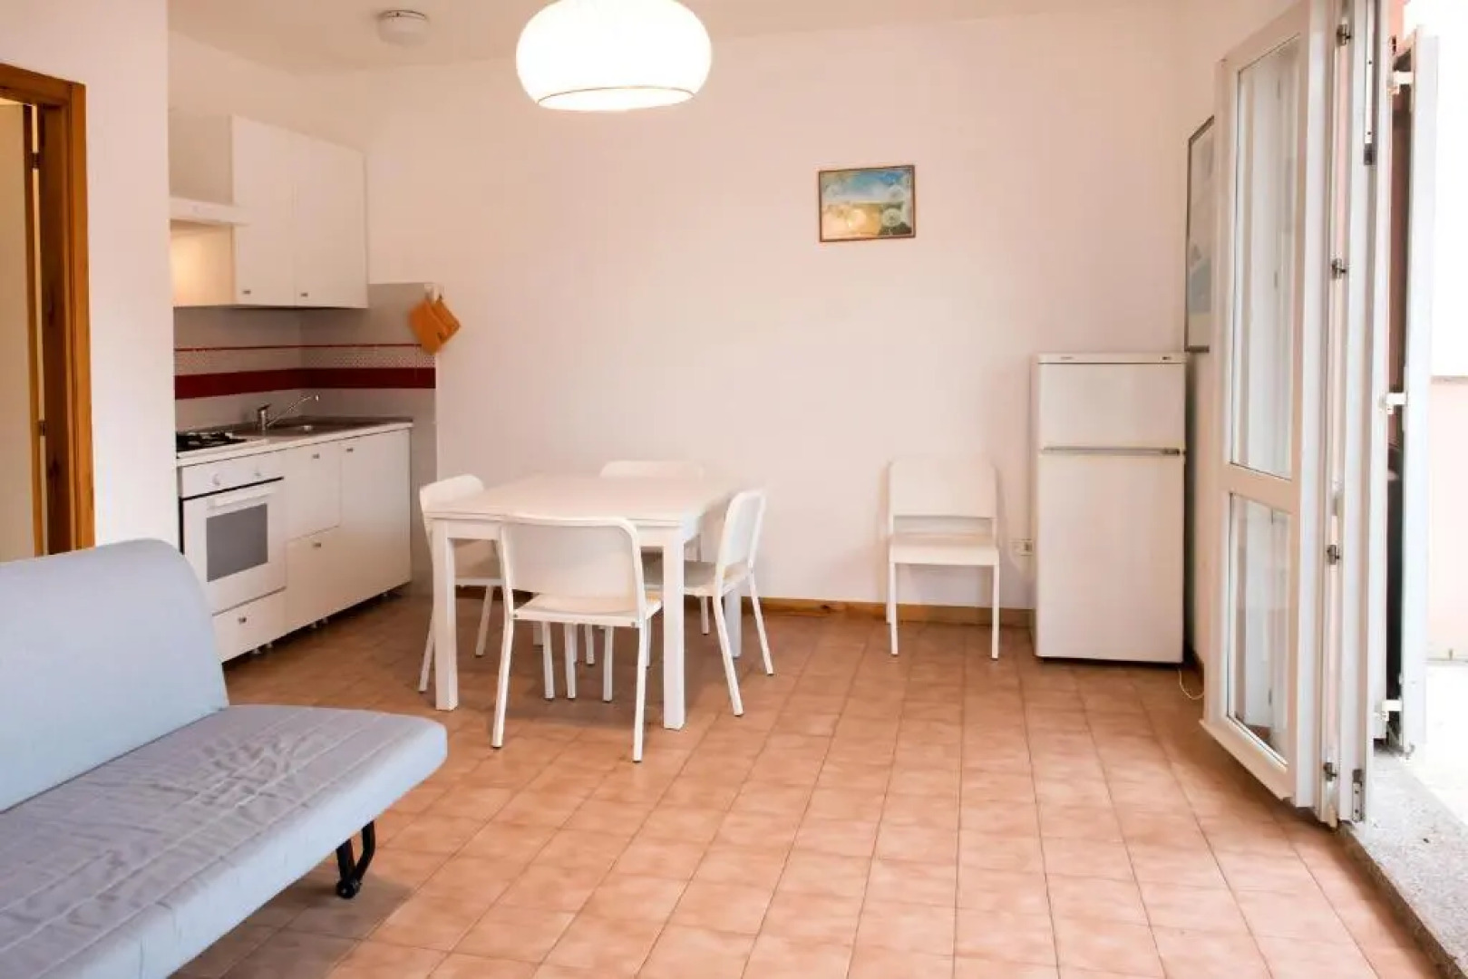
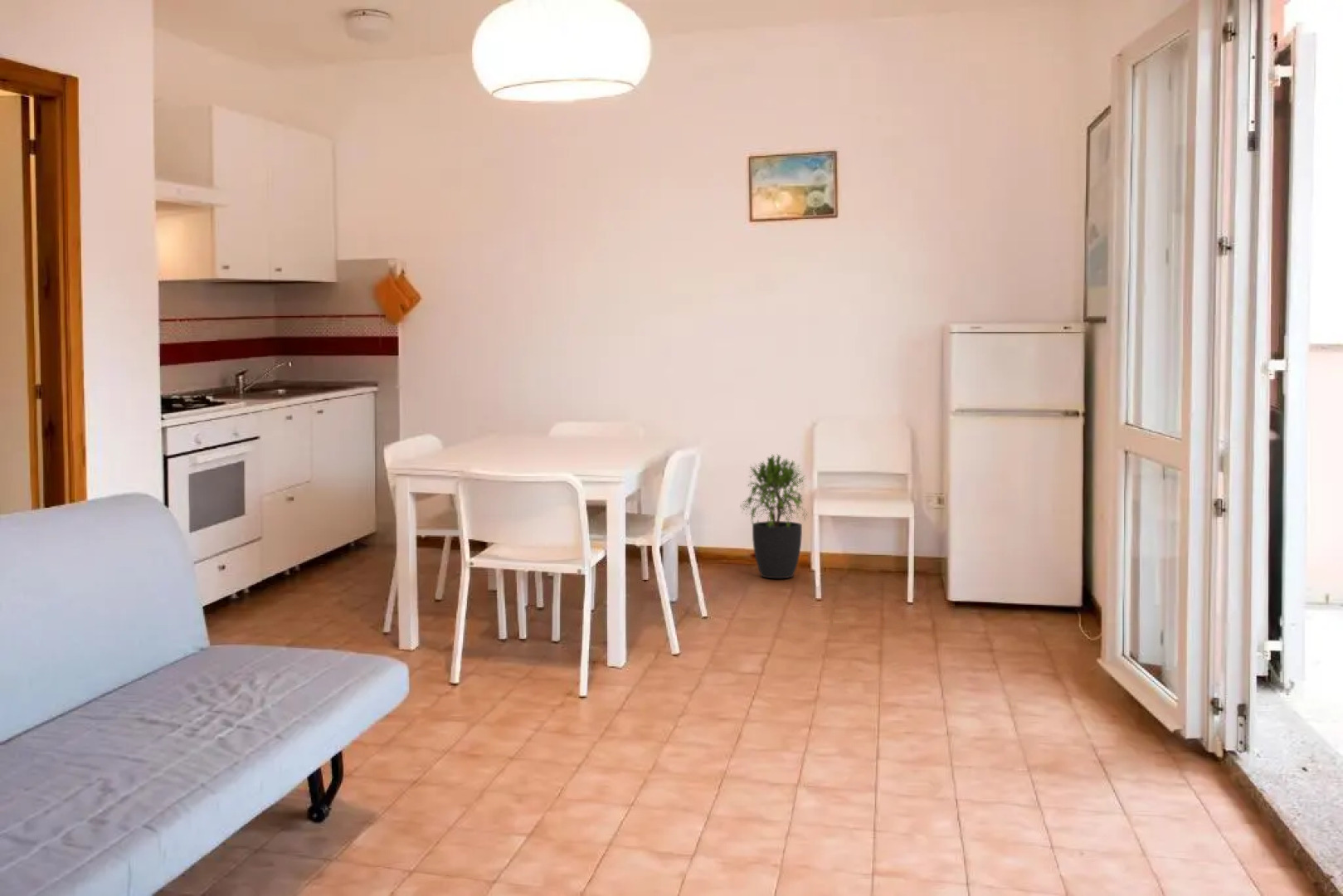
+ potted plant [740,454,809,579]
